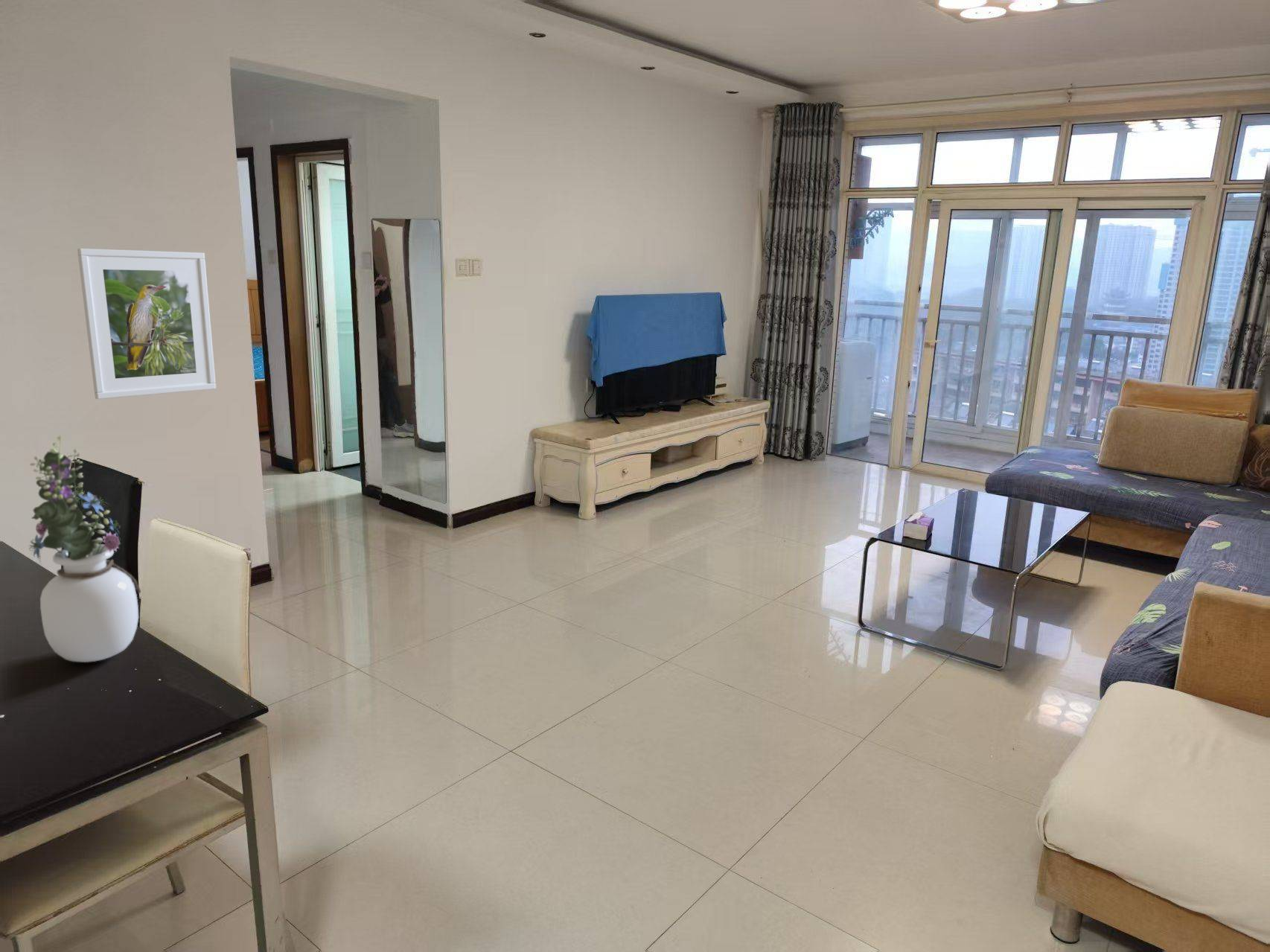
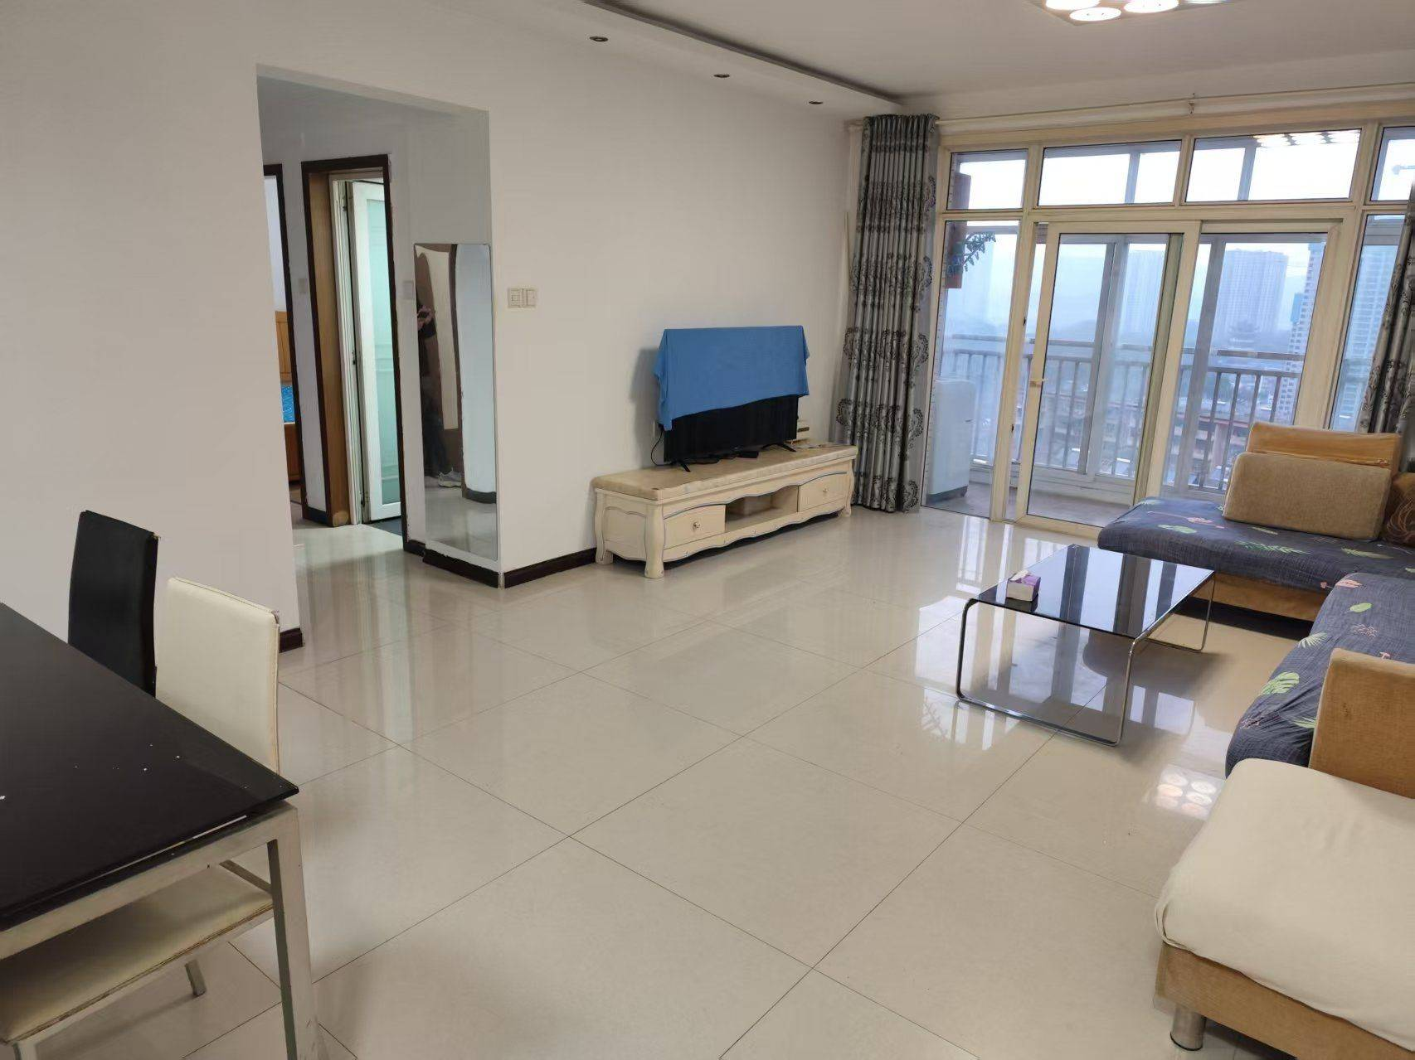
- bouquet [28,435,142,663]
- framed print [77,248,217,400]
